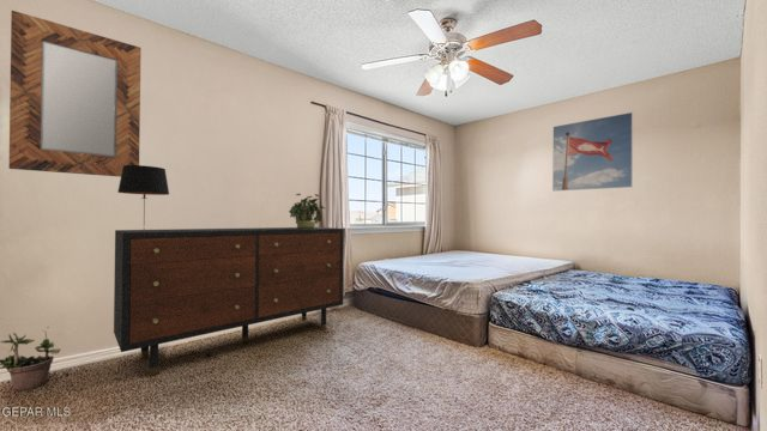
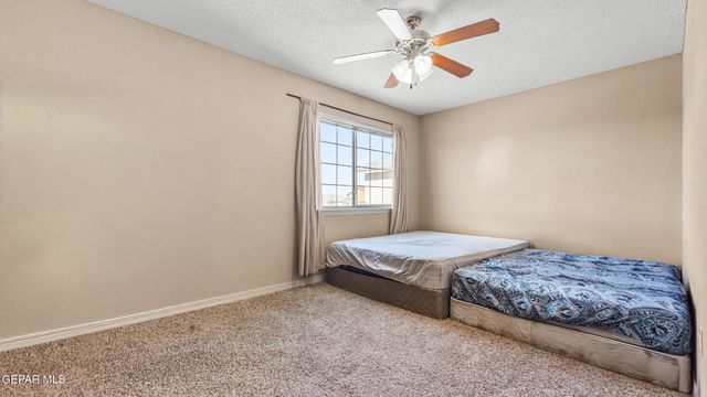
- table lamp [116,164,170,225]
- potted plant [0,326,62,391]
- home mirror [7,10,141,178]
- potted plant [288,192,326,229]
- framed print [551,111,634,193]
- dresser [113,226,345,376]
